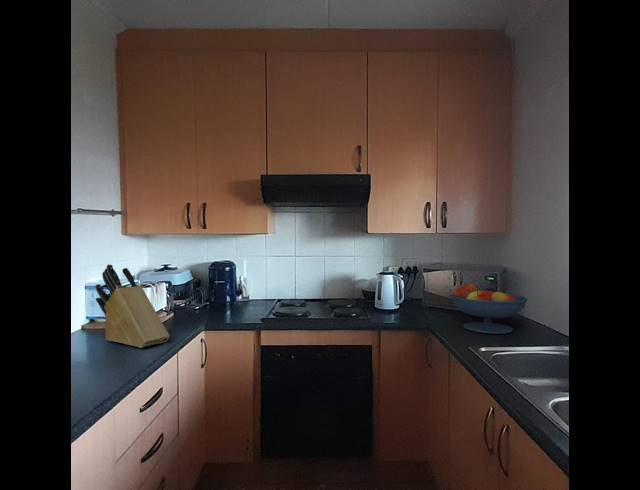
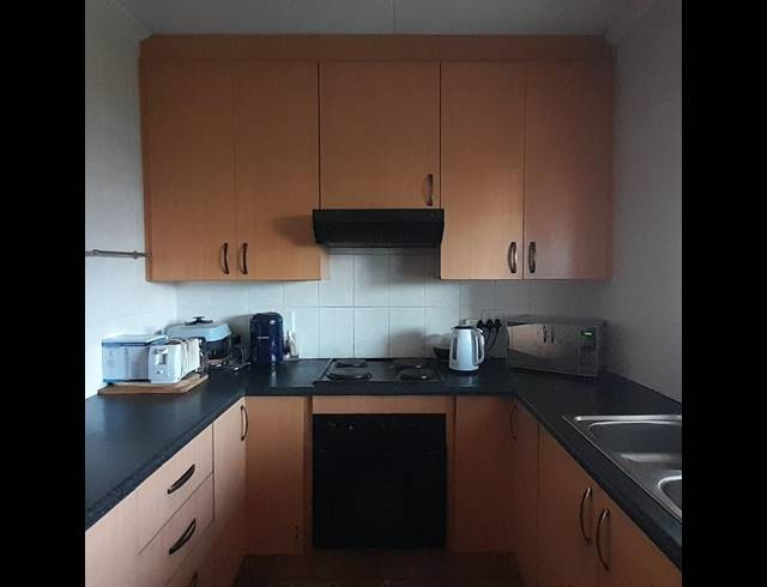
- knife block [95,263,171,349]
- fruit bowl [449,283,528,335]
